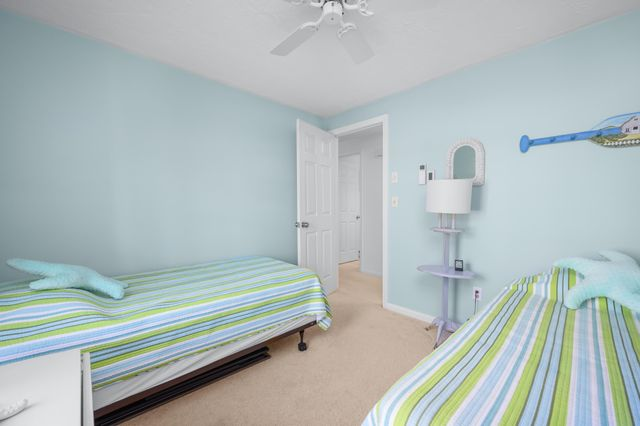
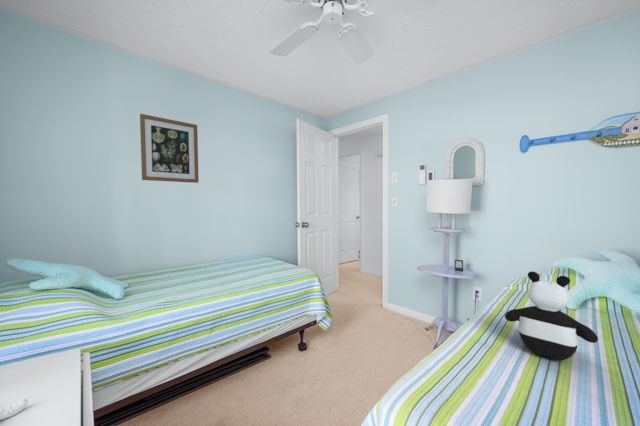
+ stuffed animal [504,271,599,361]
+ wall art [139,113,200,184]
